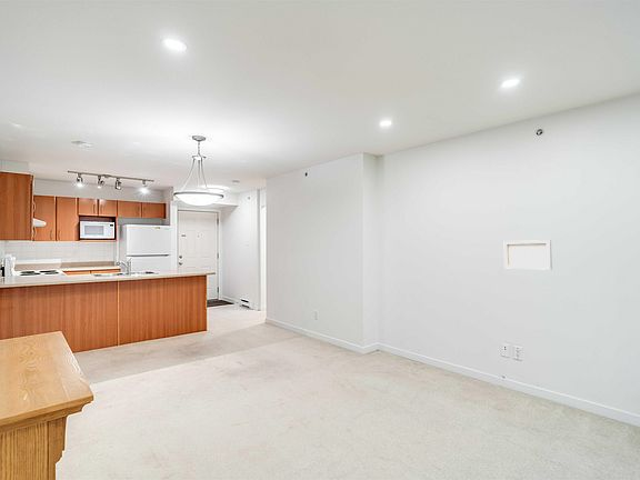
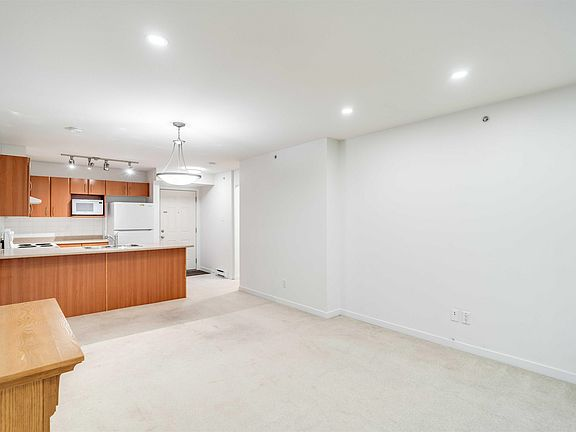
- wall art [503,239,553,271]
